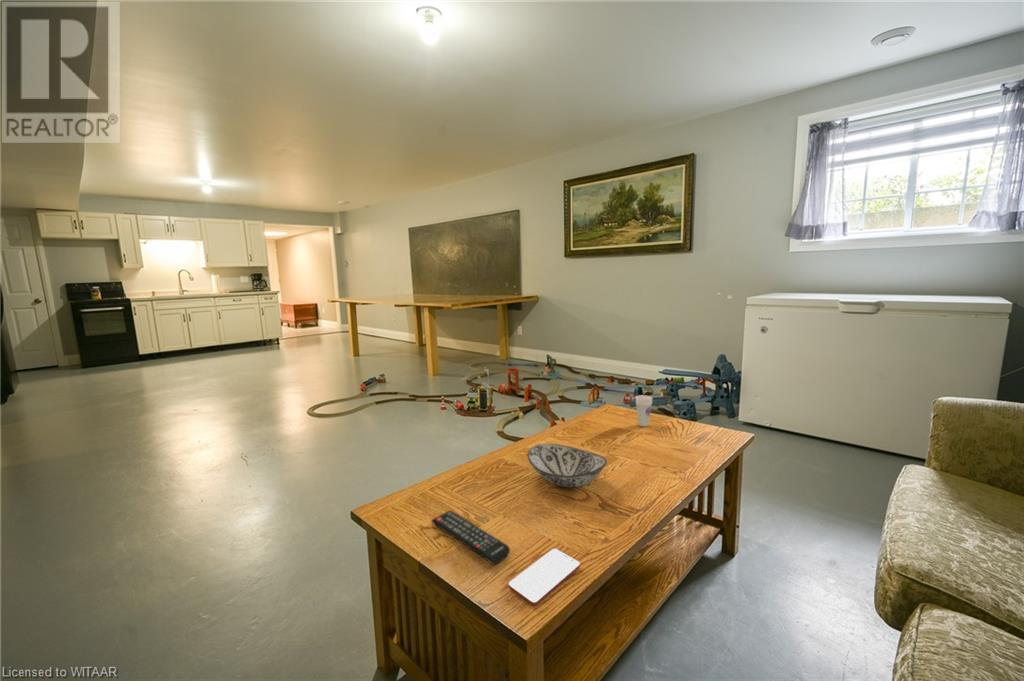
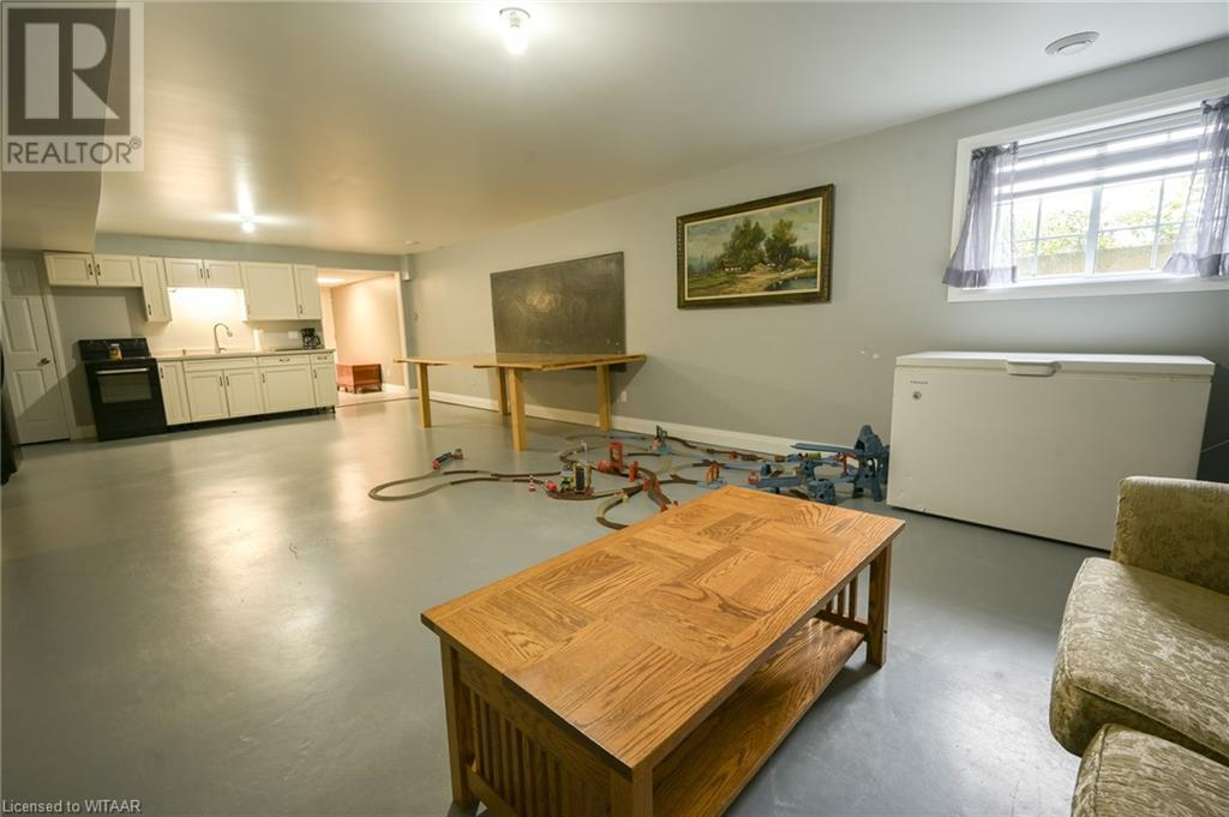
- remote control [430,510,511,565]
- decorative bowl [527,443,608,489]
- smartphone [508,548,581,606]
- cup [634,394,654,428]
